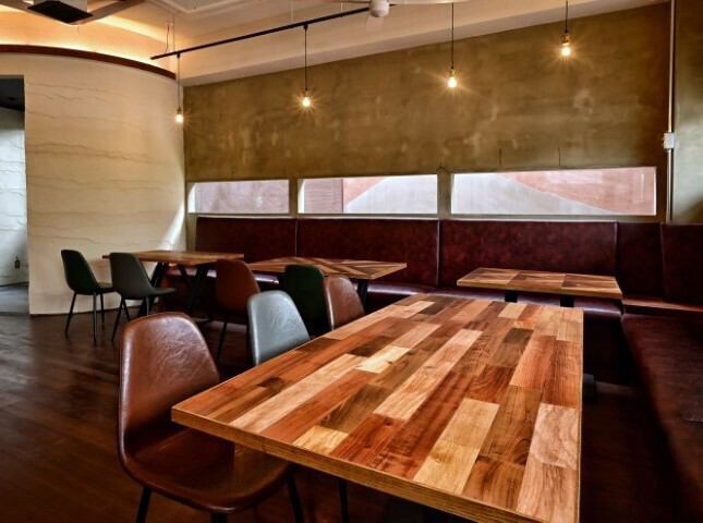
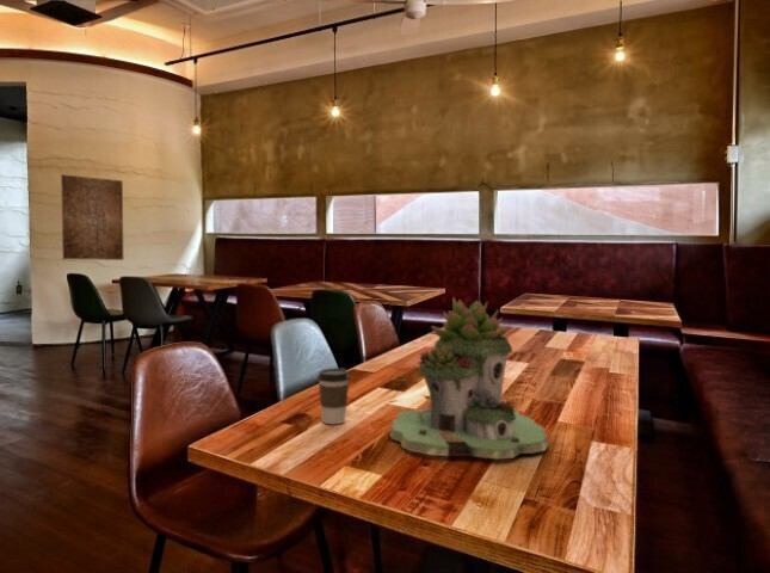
+ wall art [60,173,124,261]
+ coffee cup [316,368,351,425]
+ succulent planter [388,296,550,460]
